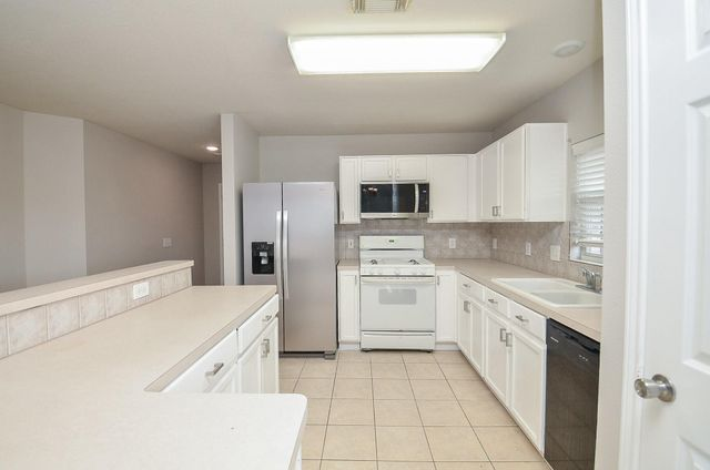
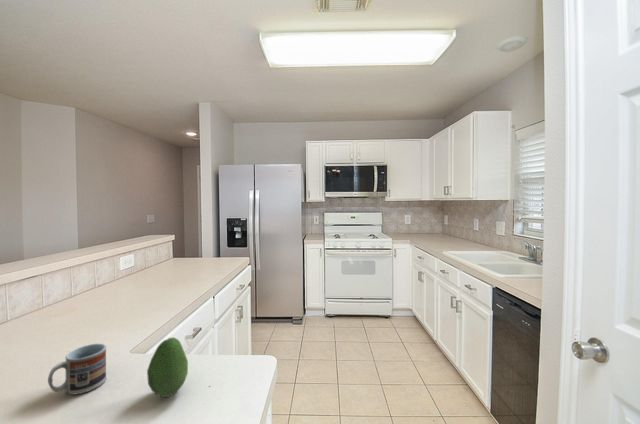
+ fruit [146,336,189,398]
+ cup [47,343,107,396]
